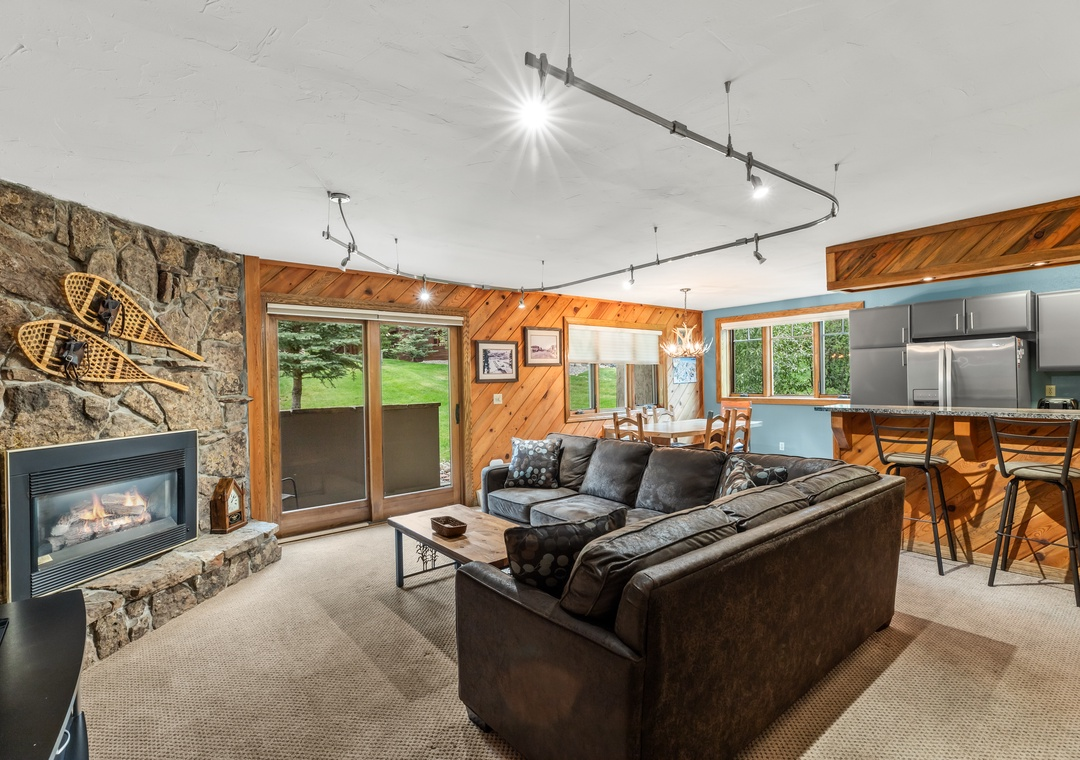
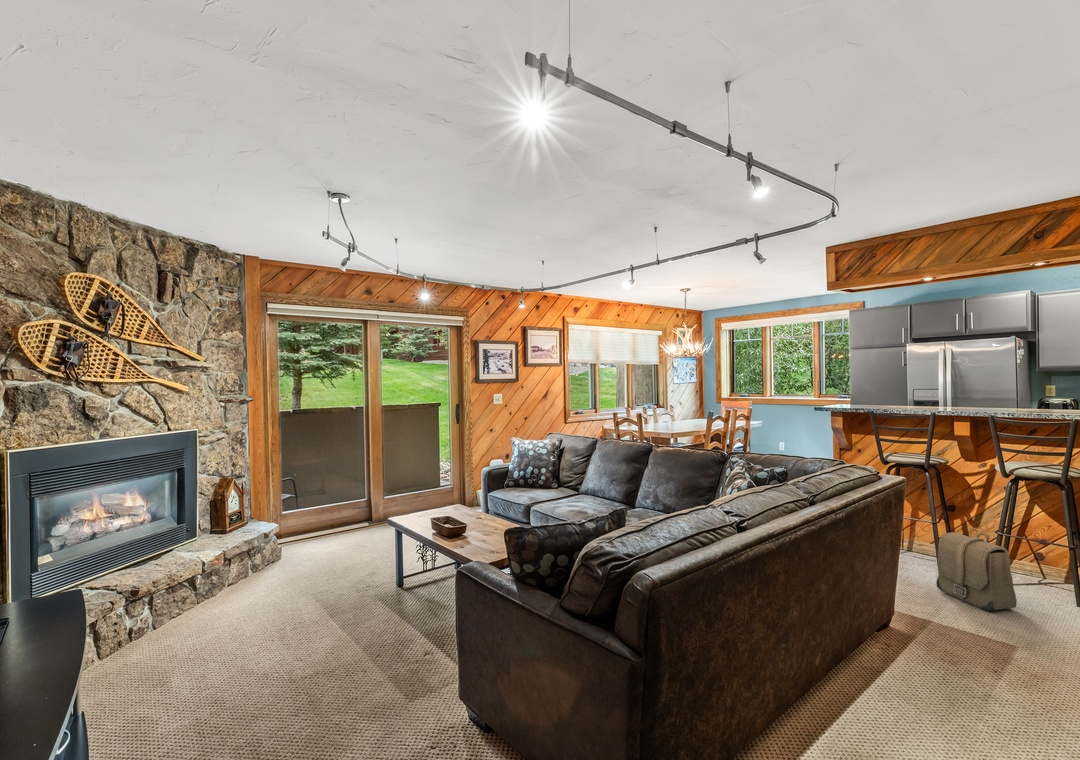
+ backpack [935,531,1018,612]
